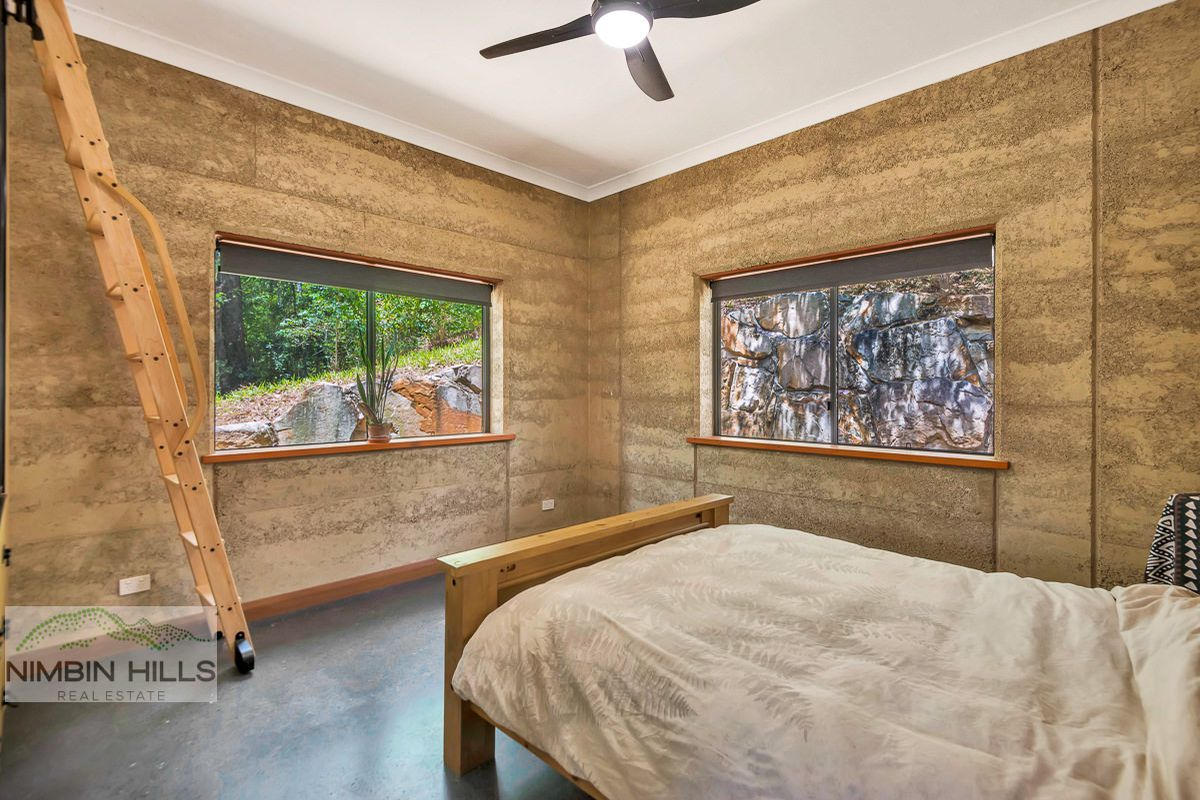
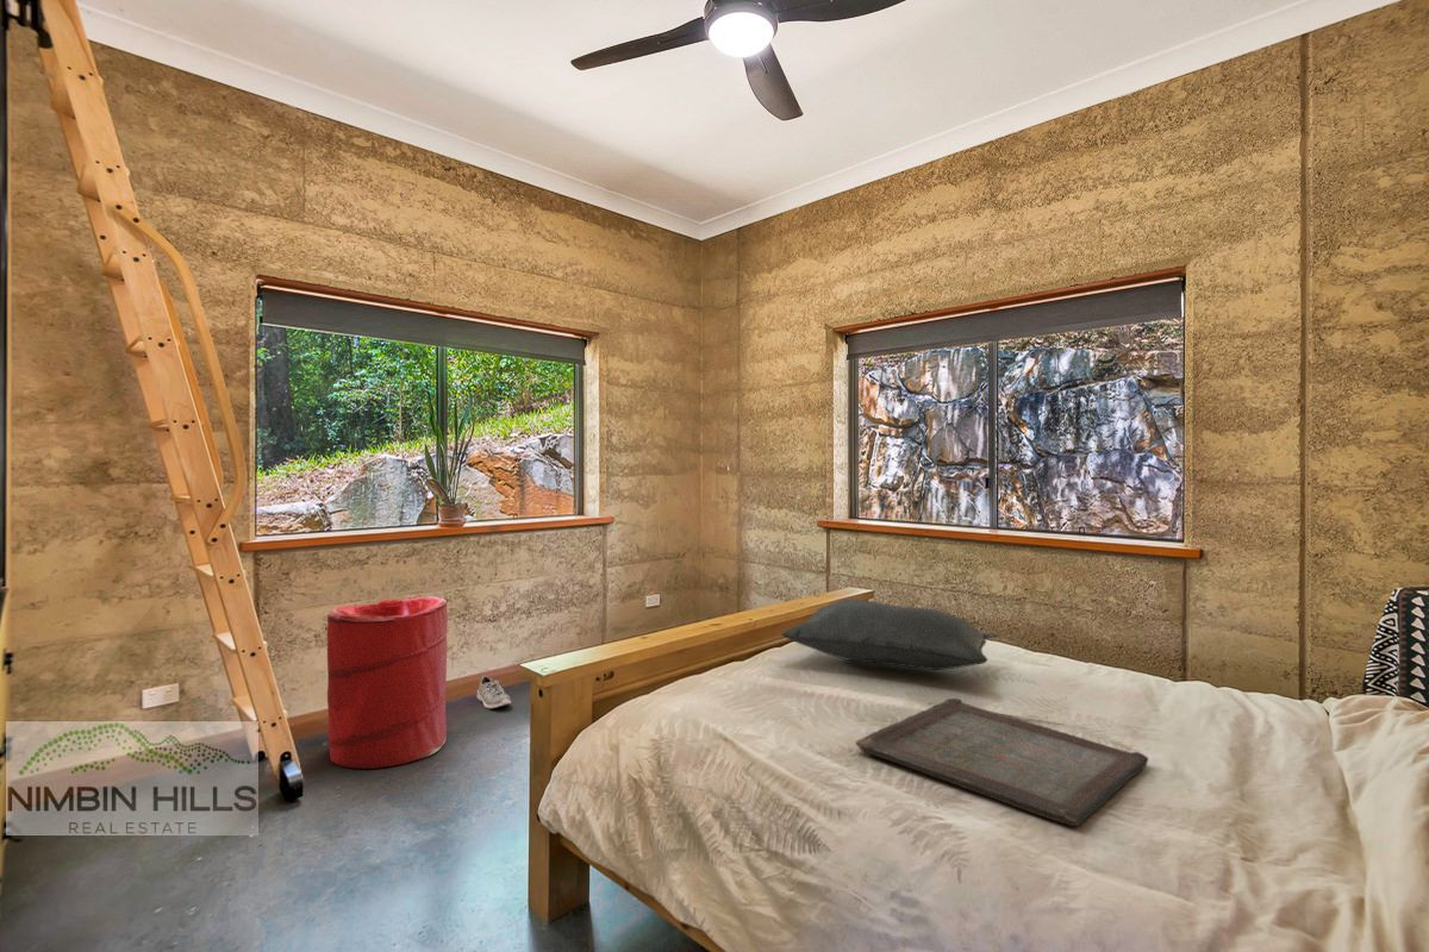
+ cushion [779,597,1001,671]
+ sneaker [476,675,512,709]
+ laundry hamper [326,595,449,770]
+ serving tray [855,697,1149,827]
